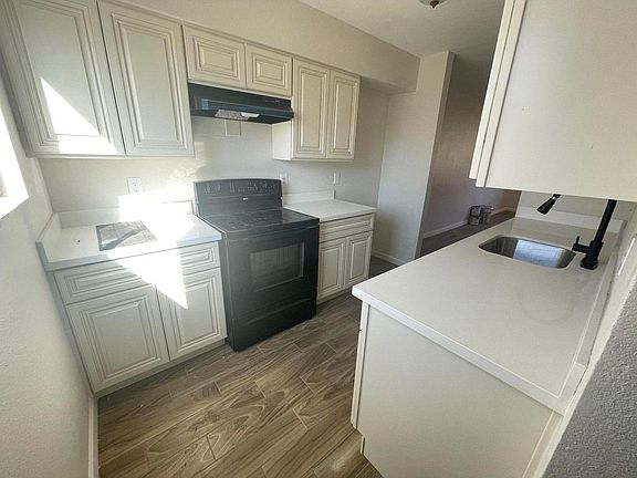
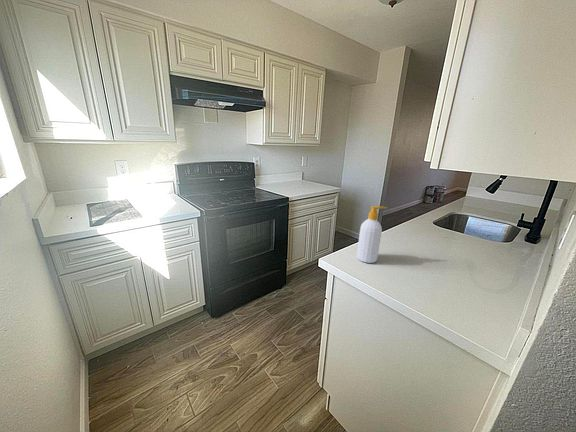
+ soap bottle [356,205,388,264]
